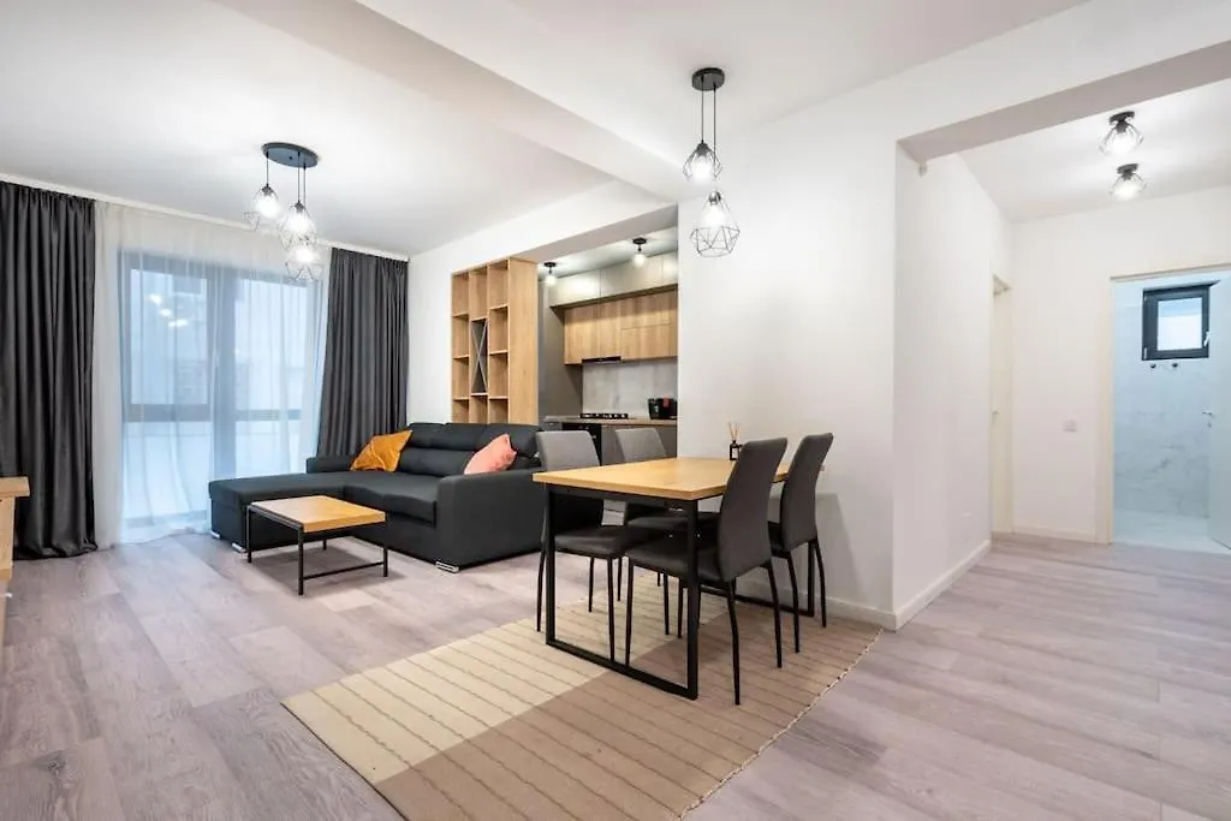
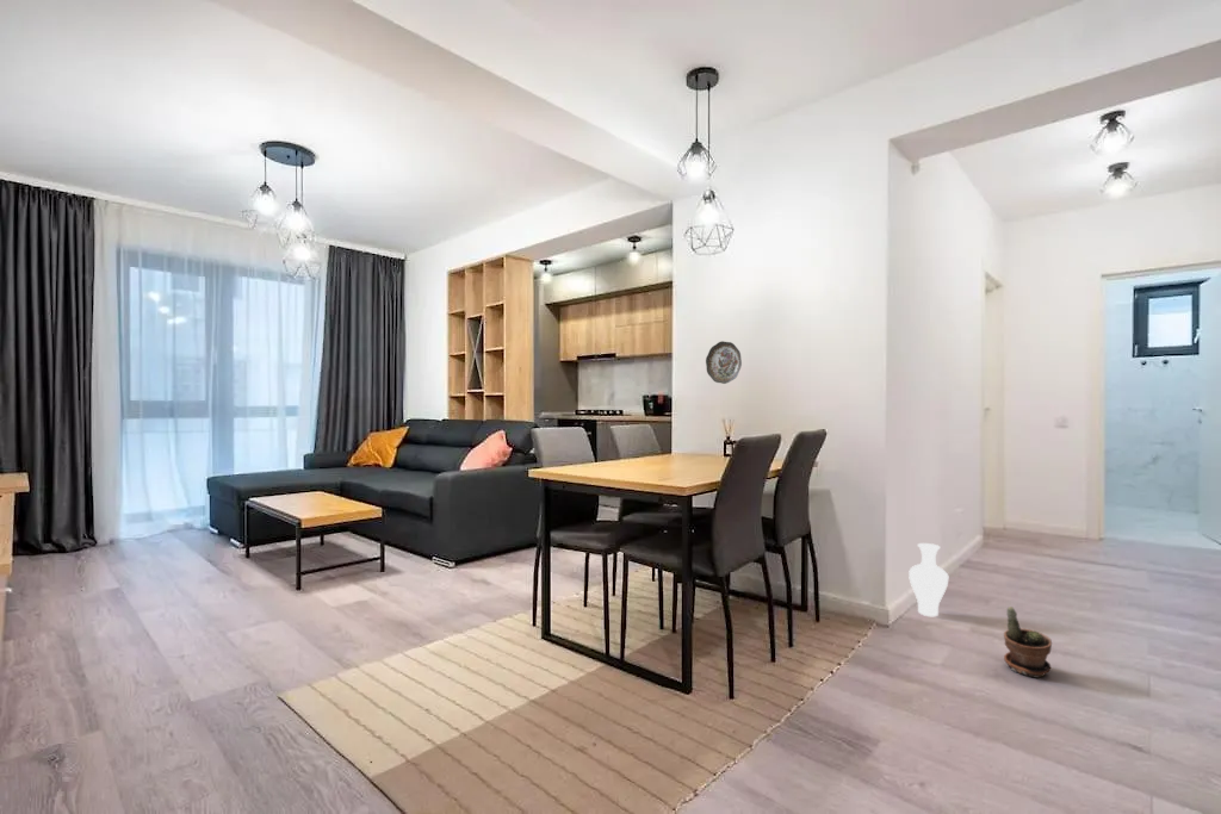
+ potted plant [1003,605,1053,679]
+ vase [907,542,949,617]
+ decorative plate [705,340,743,385]
